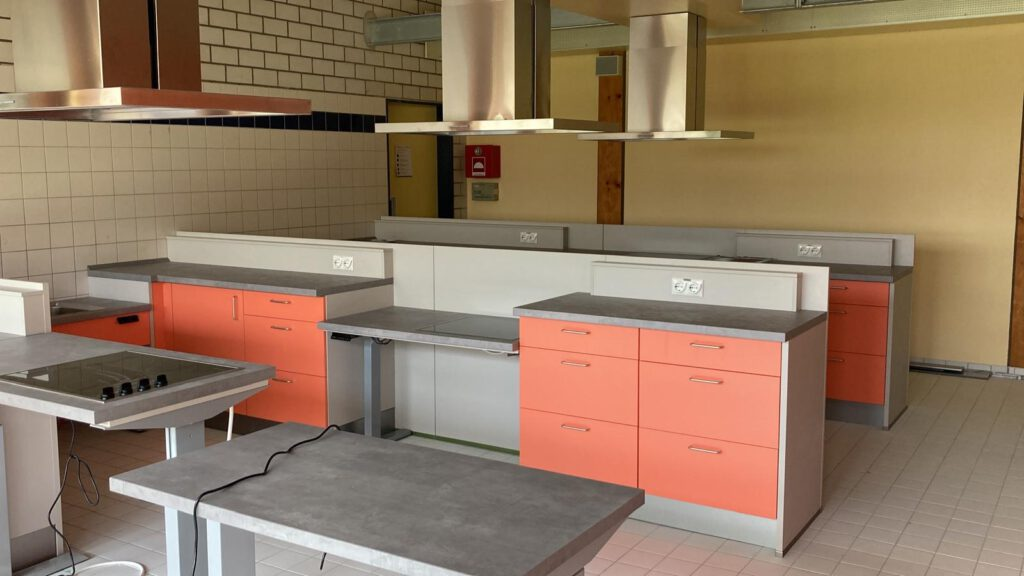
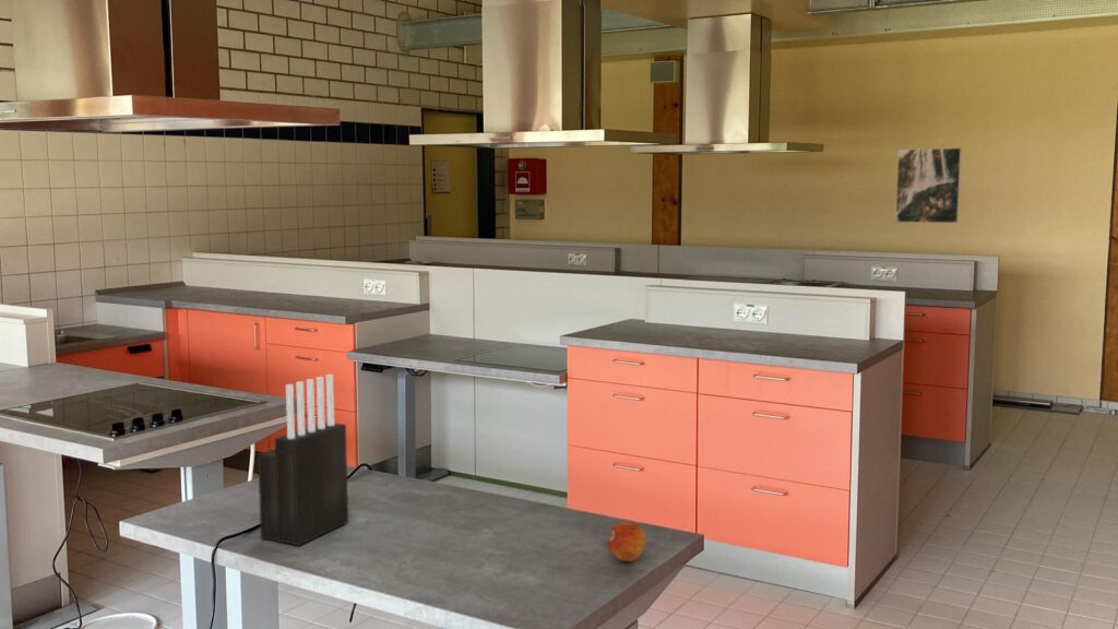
+ knife block [257,373,349,547]
+ fruit [606,521,646,562]
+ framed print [894,146,963,224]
